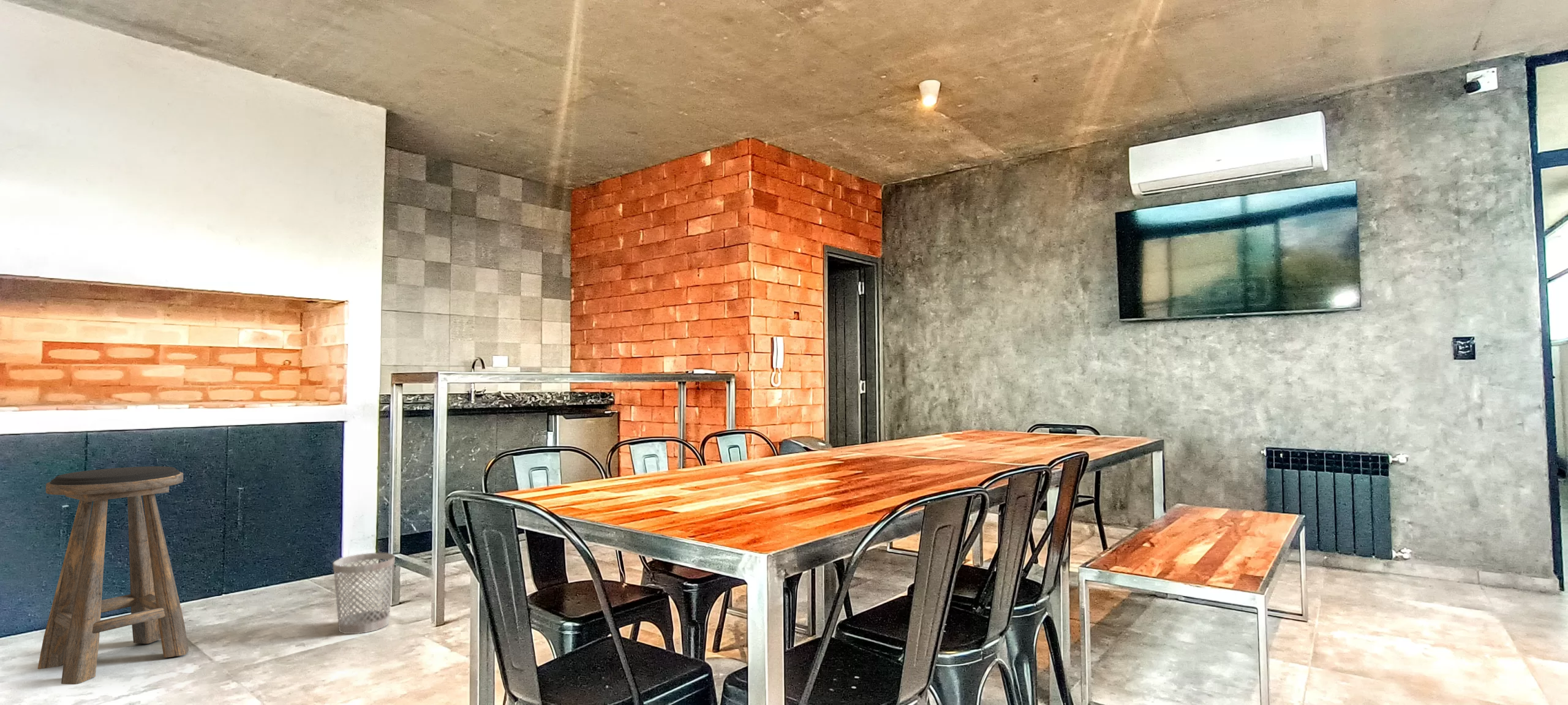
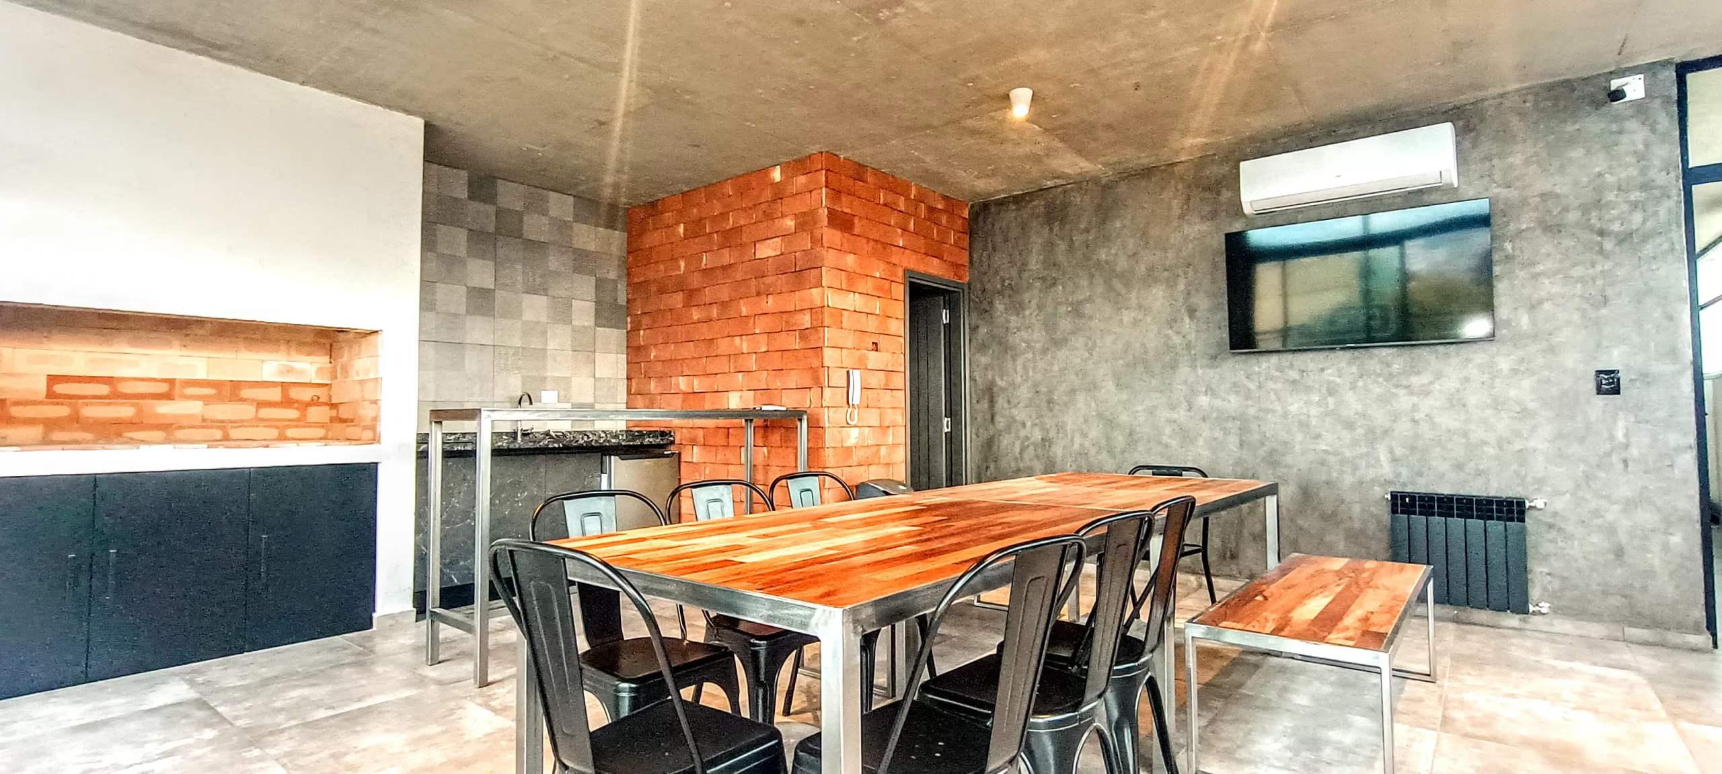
- wastebasket [332,552,396,635]
- stool [37,466,189,685]
